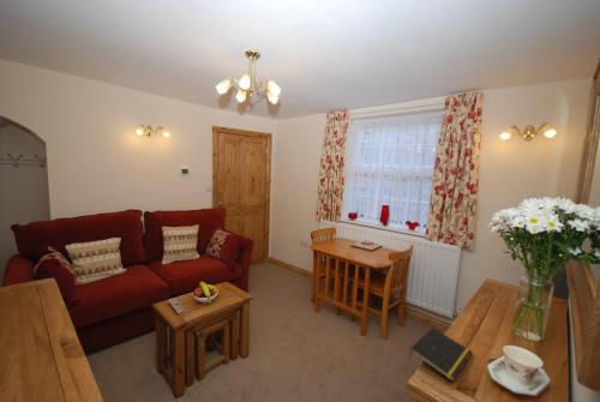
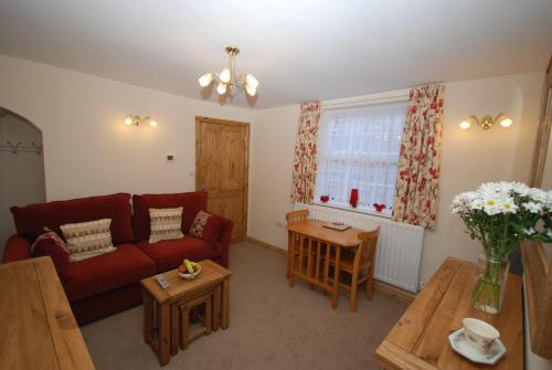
- notepad [407,326,474,383]
